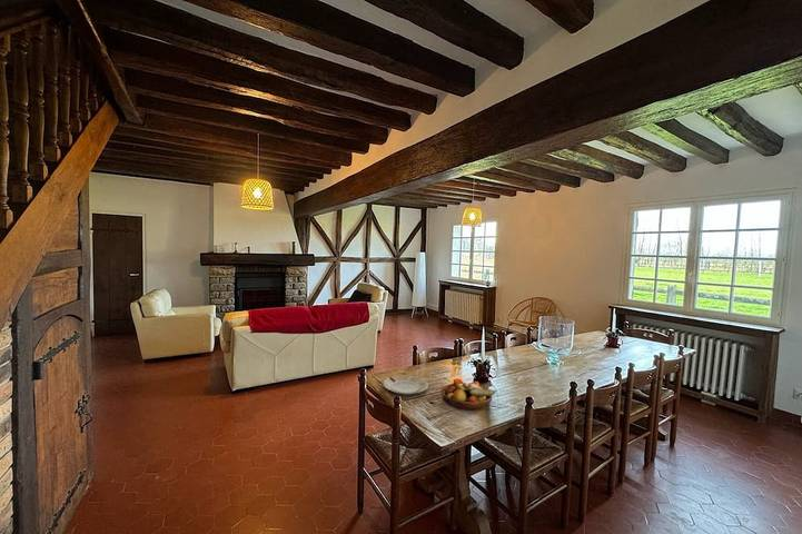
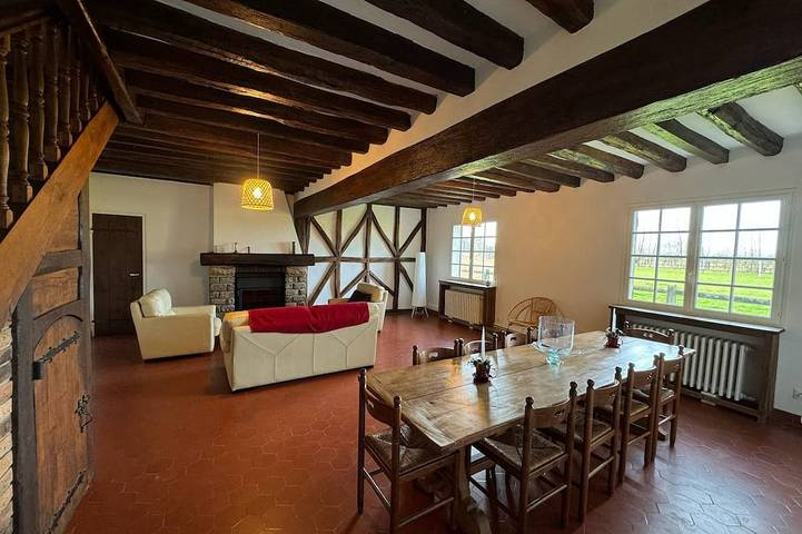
- fruit bowl [440,377,496,411]
- plate [383,374,429,395]
